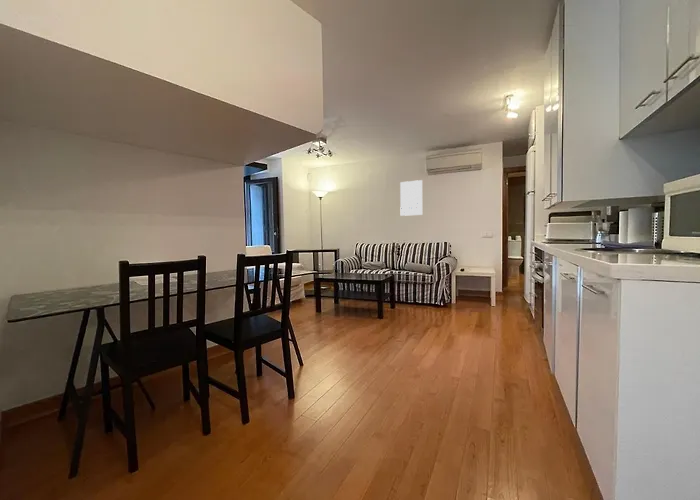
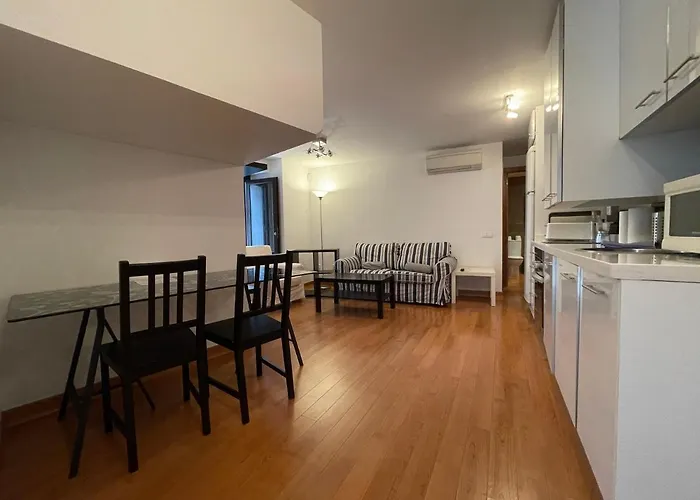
- wall art [399,179,423,217]
